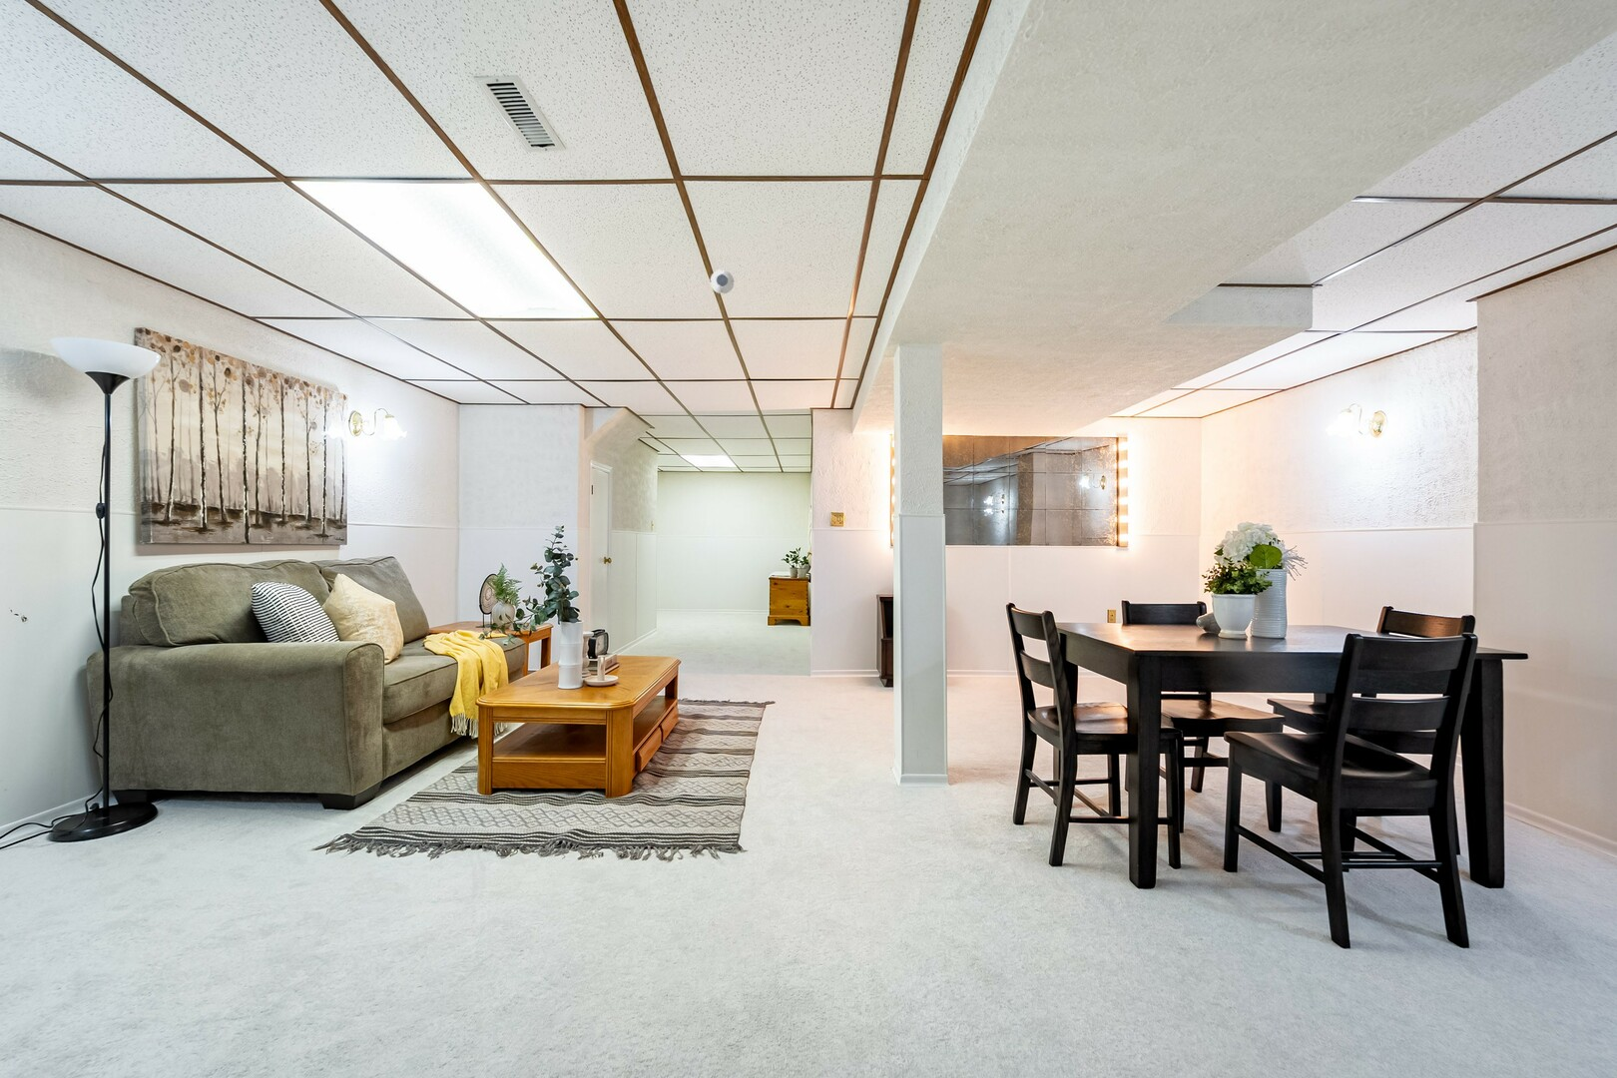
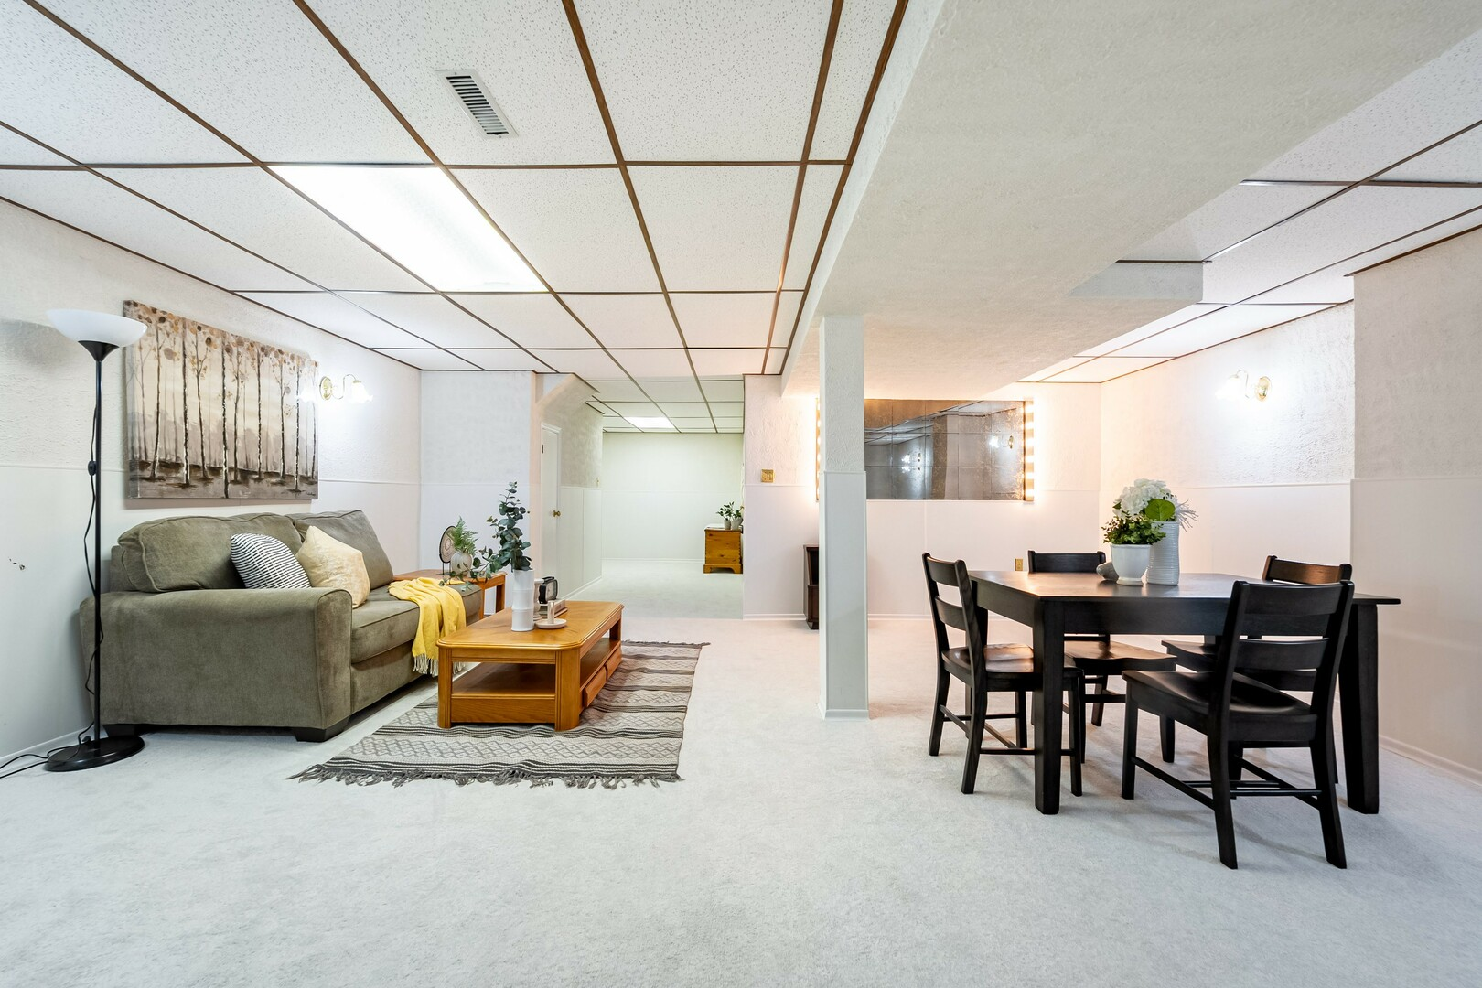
- smoke detector [710,268,735,295]
